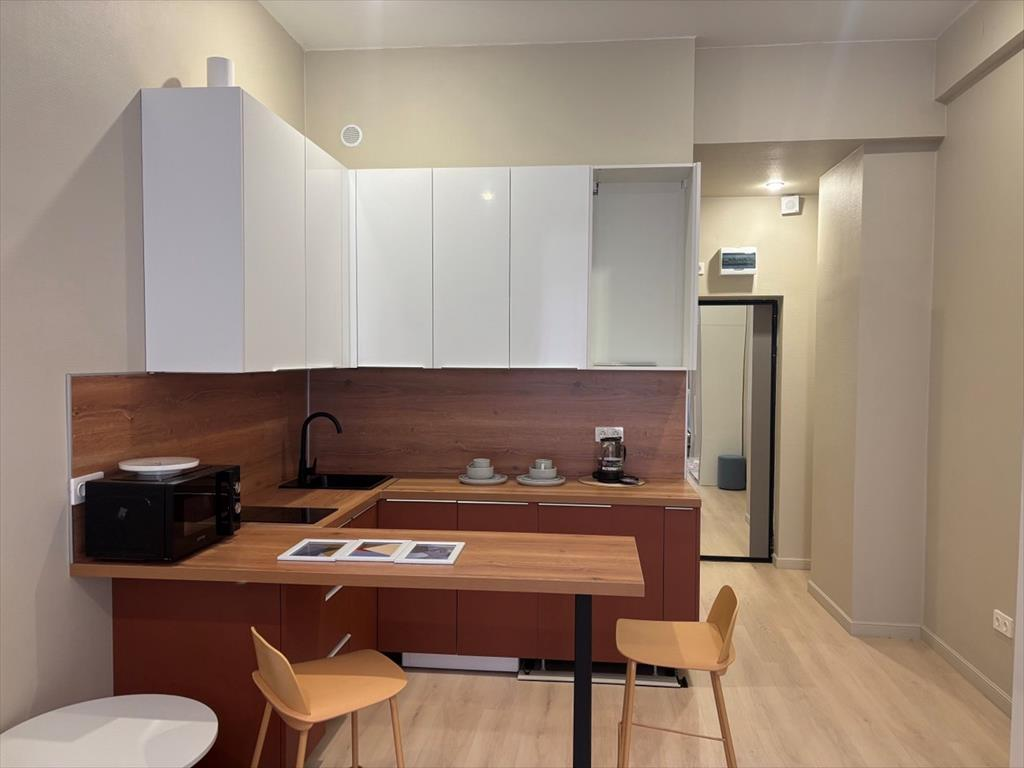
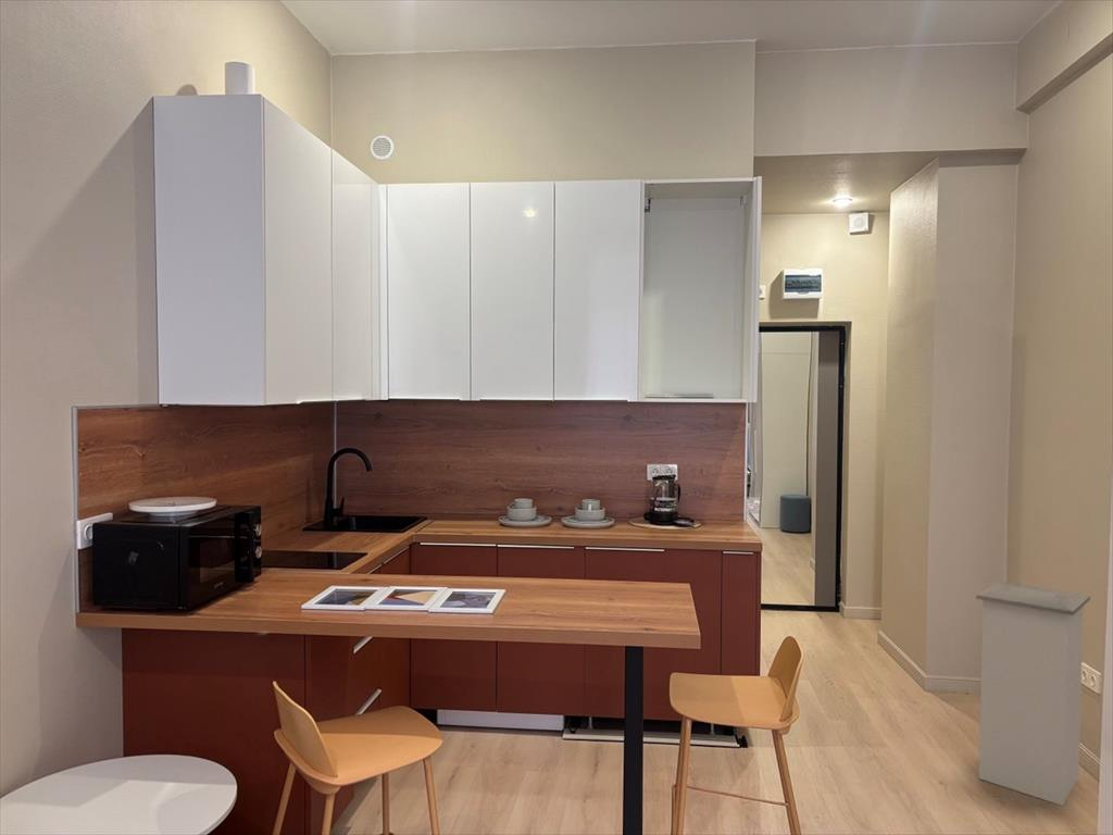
+ trash can [975,581,1091,807]
